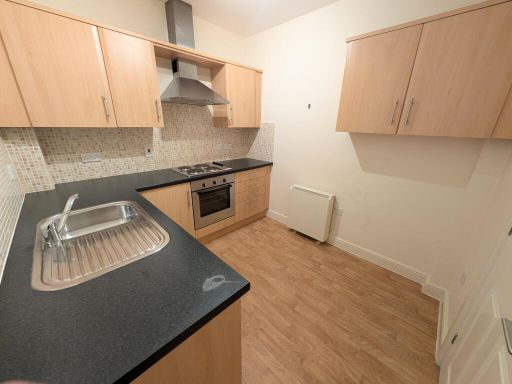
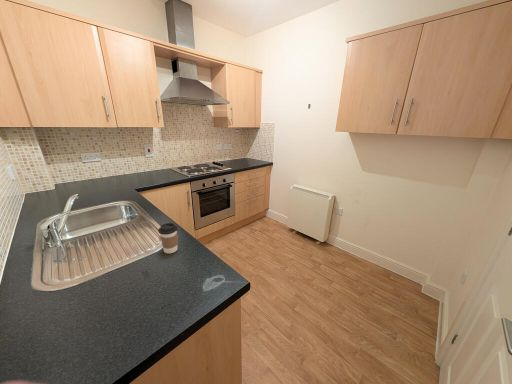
+ coffee cup [157,222,179,254]
